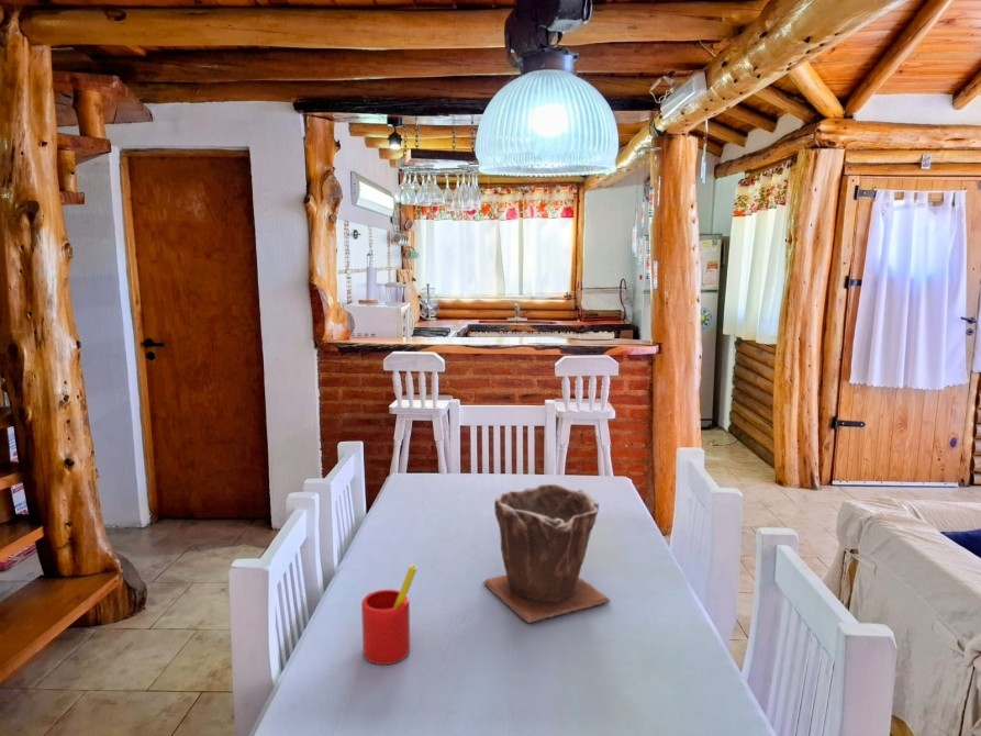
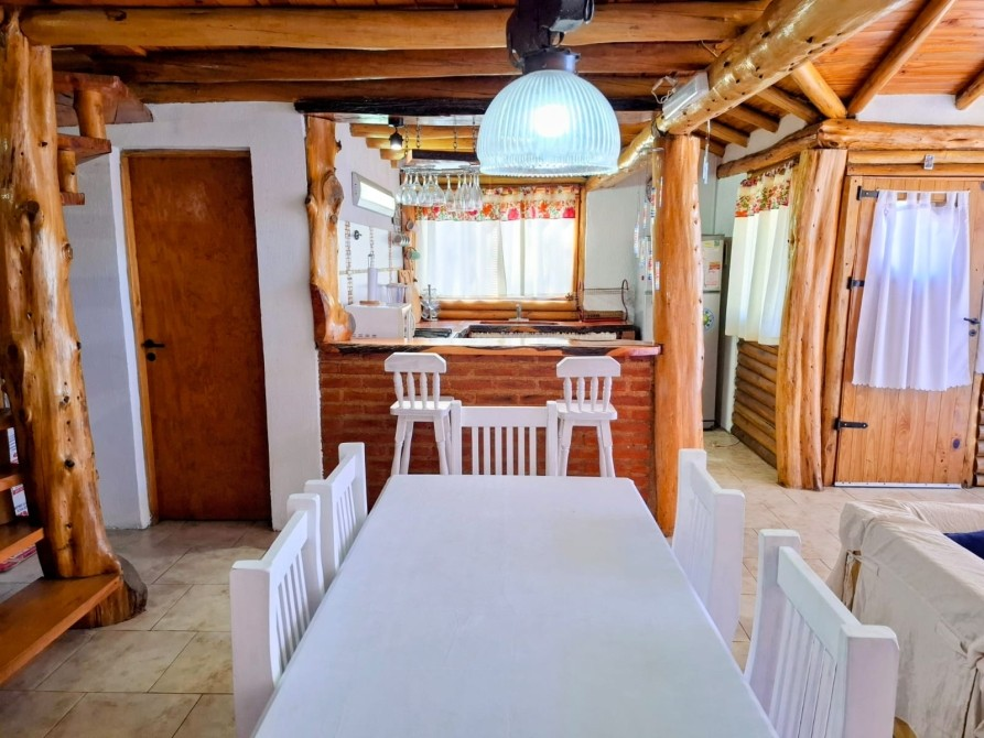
- plant pot [482,483,611,624]
- straw [360,564,419,666]
